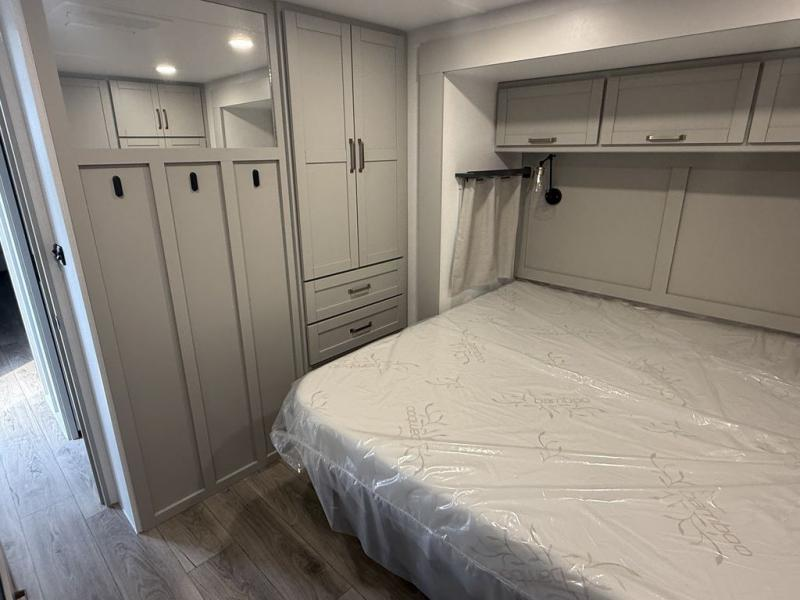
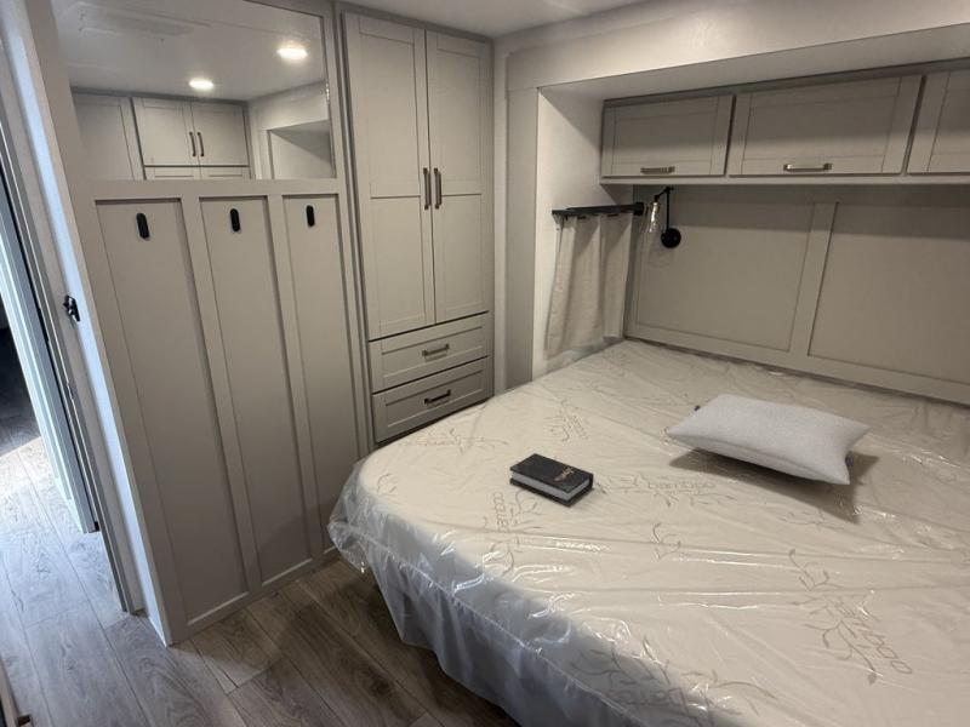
+ pillow [664,393,872,486]
+ hardback book [508,452,595,508]
